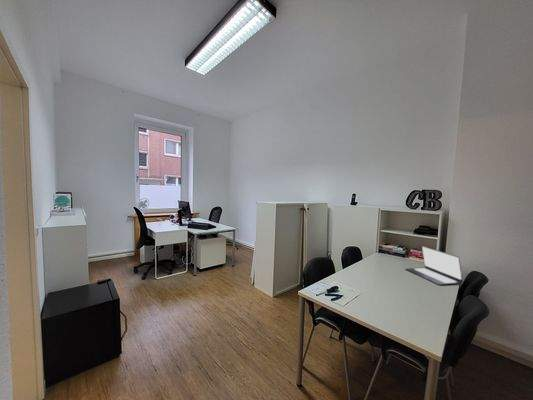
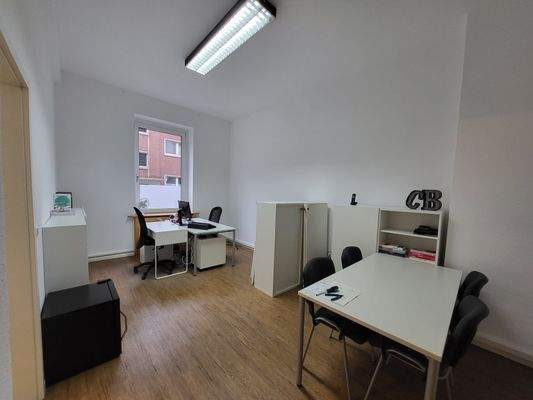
- laptop [405,245,464,286]
